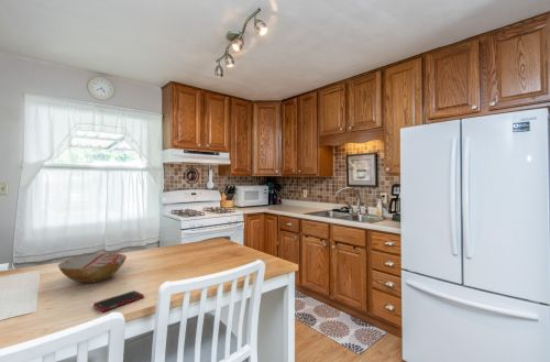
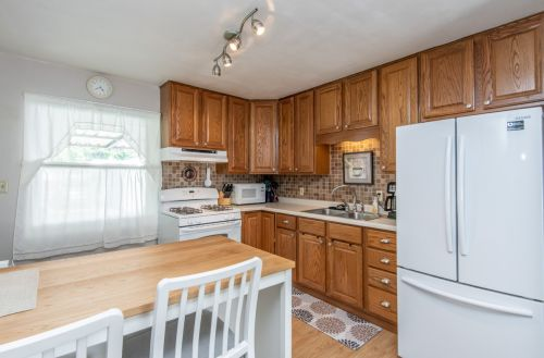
- bowl [57,252,128,284]
- cell phone [92,289,145,312]
